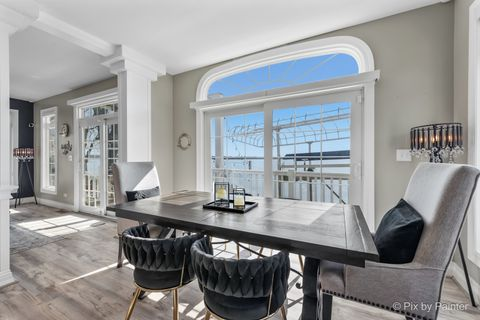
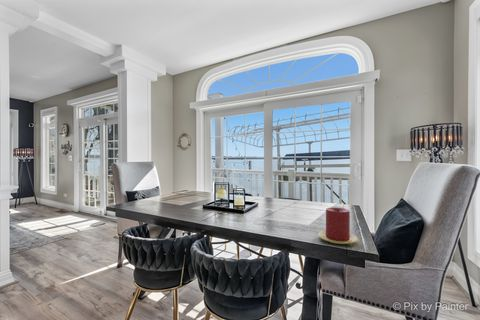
+ candle [317,206,359,245]
